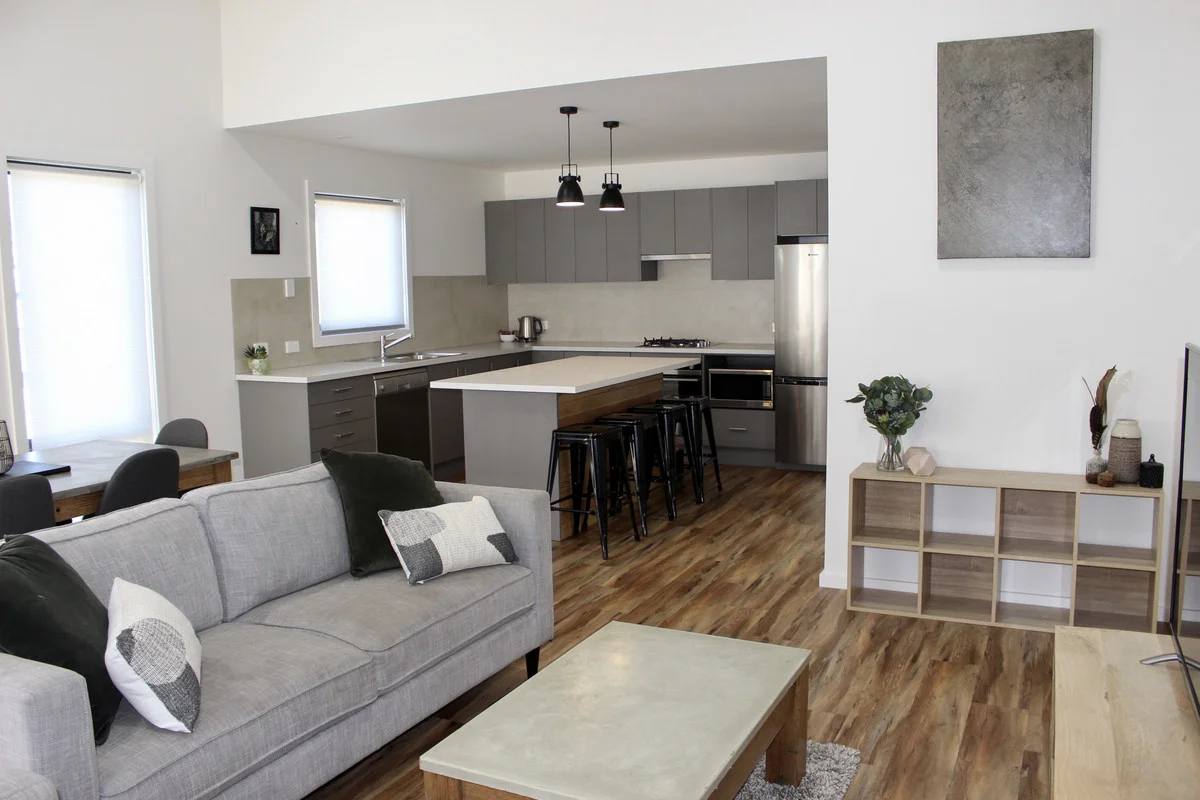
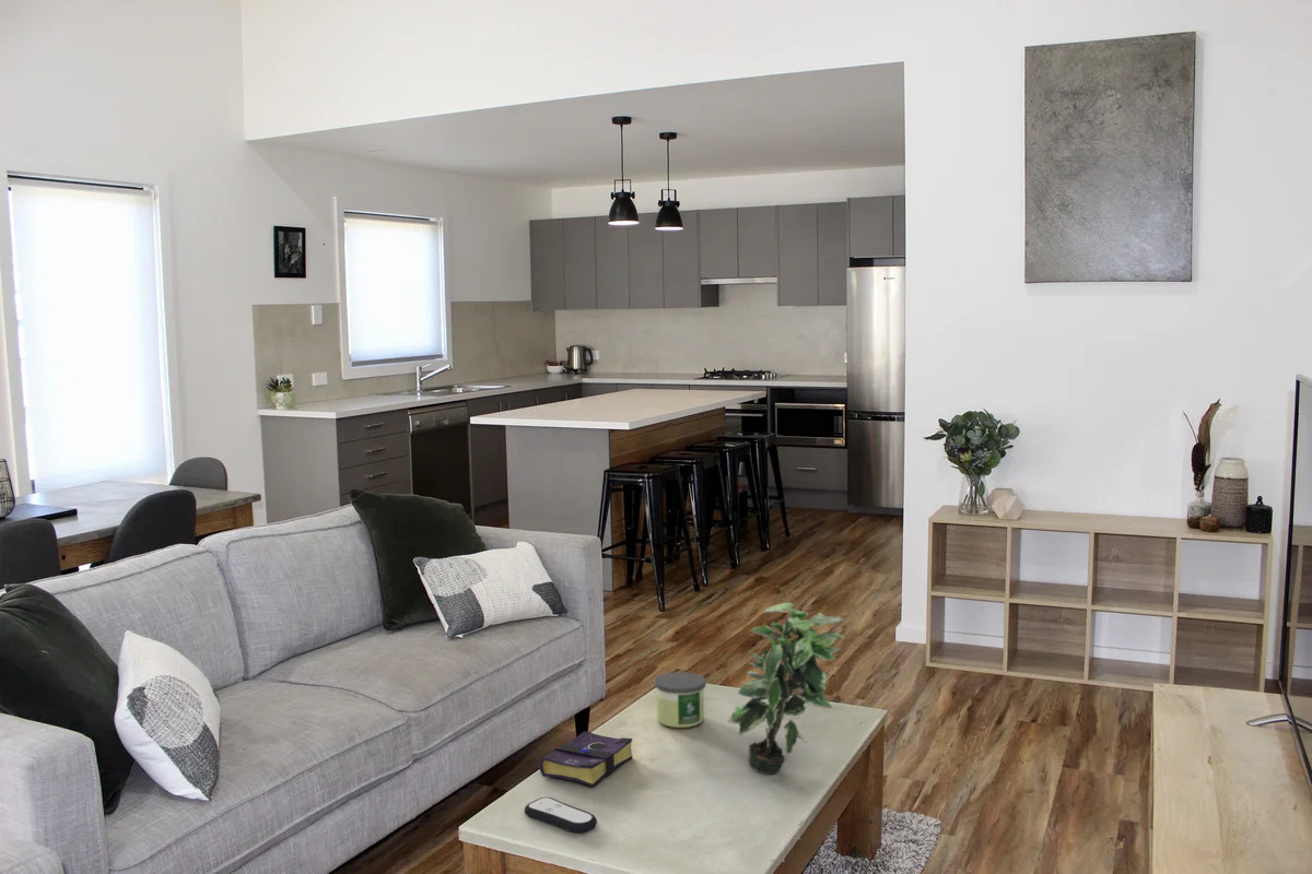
+ remote control [524,796,598,834]
+ potted plant [726,602,846,776]
+ book [538,730,634,788]
+ candle [654,671,707,729]
